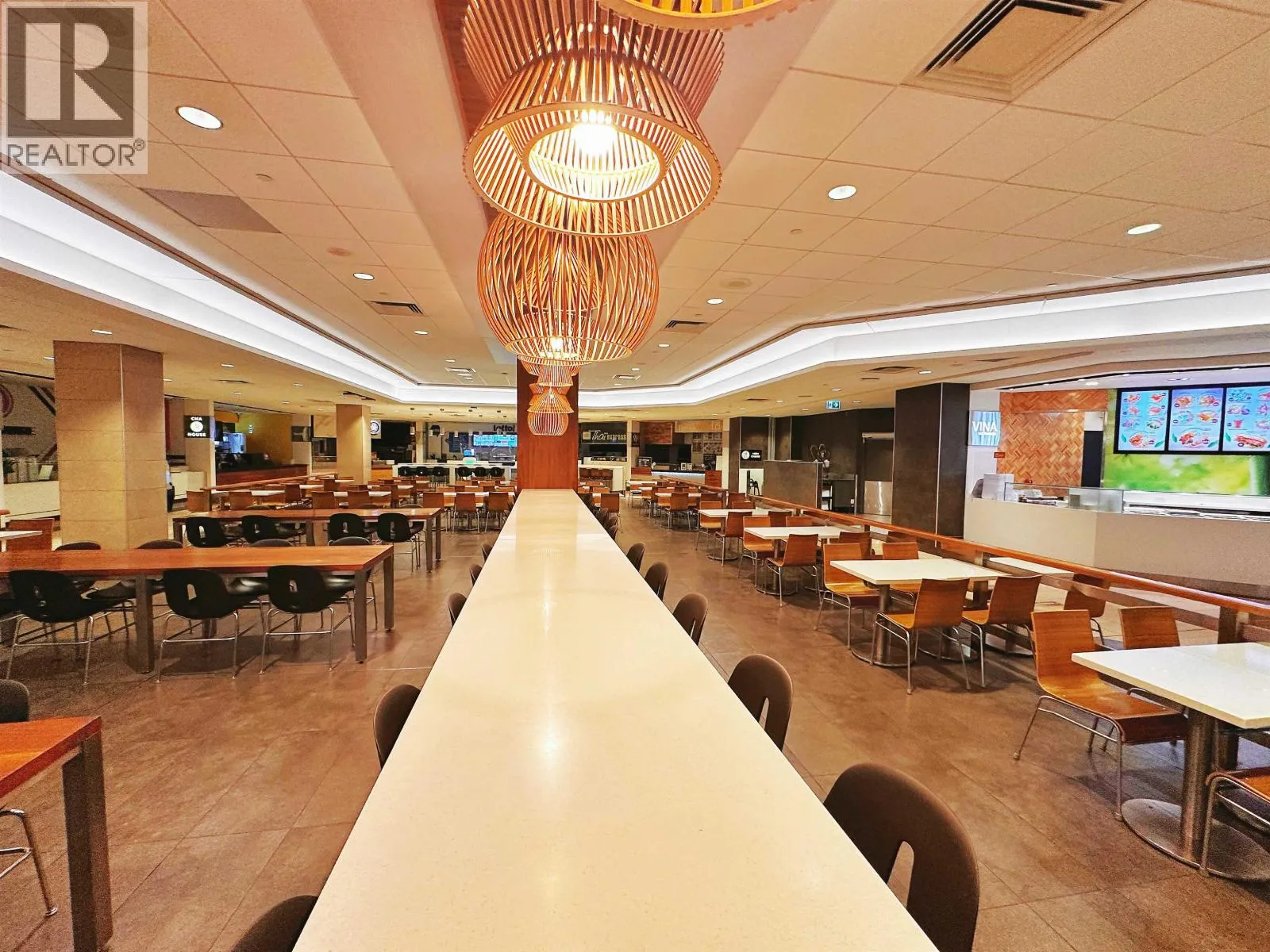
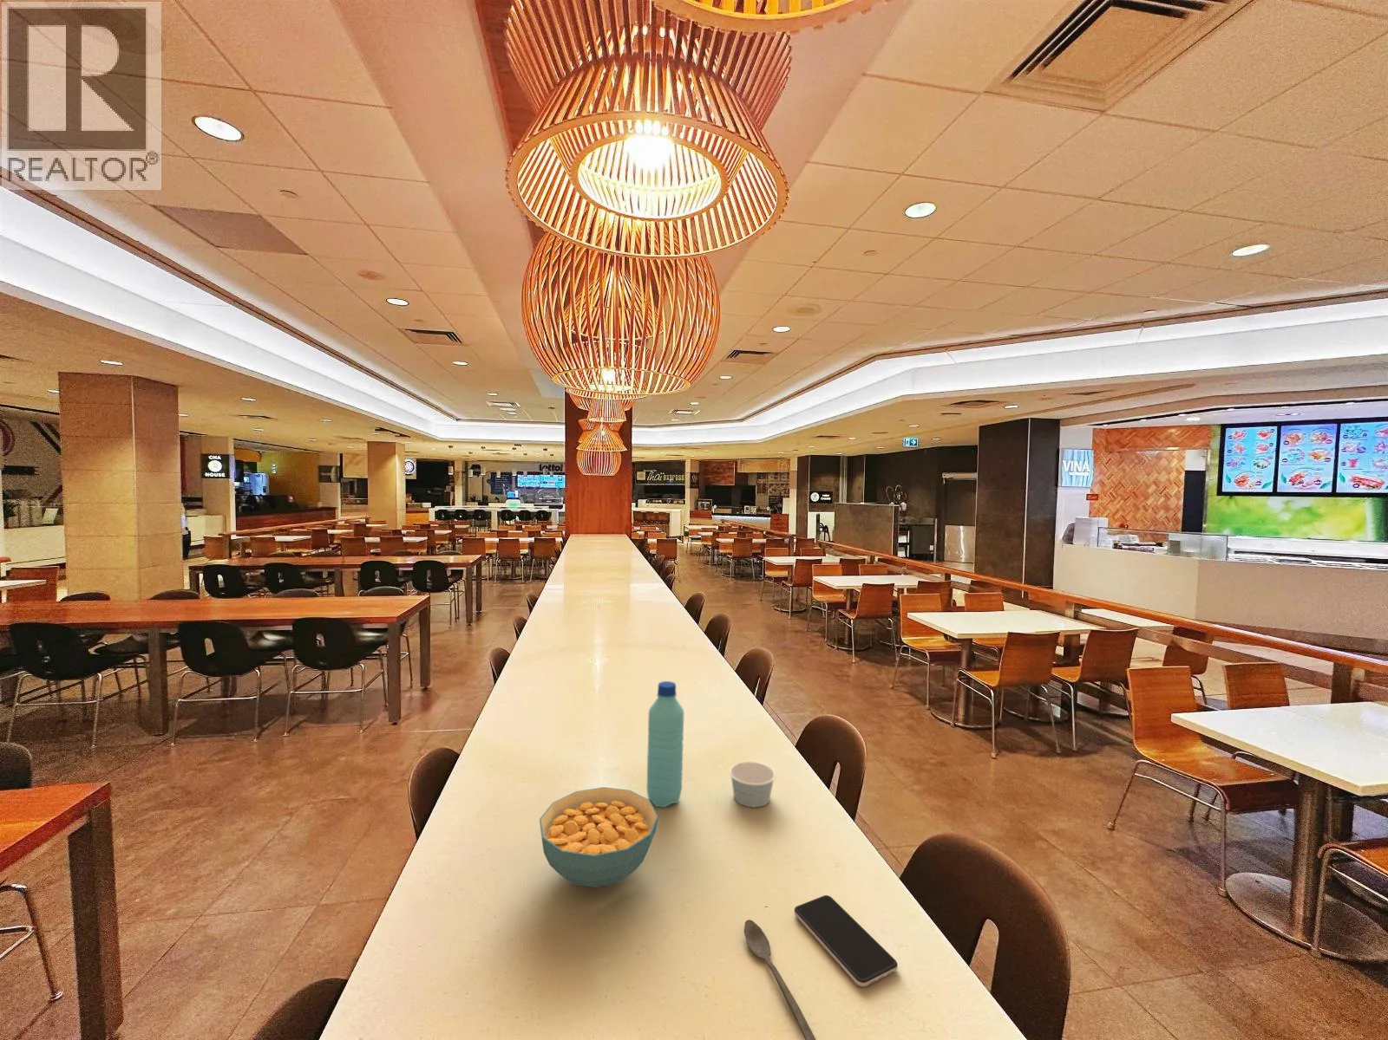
+ cereal bowl [539,787,659,888]
+ paper cup [729,761,776,807]
+ spoon [743,919,817,1040]
+ water bottle [646,681,684,808]
+ smartphone [793,895,898,988]
